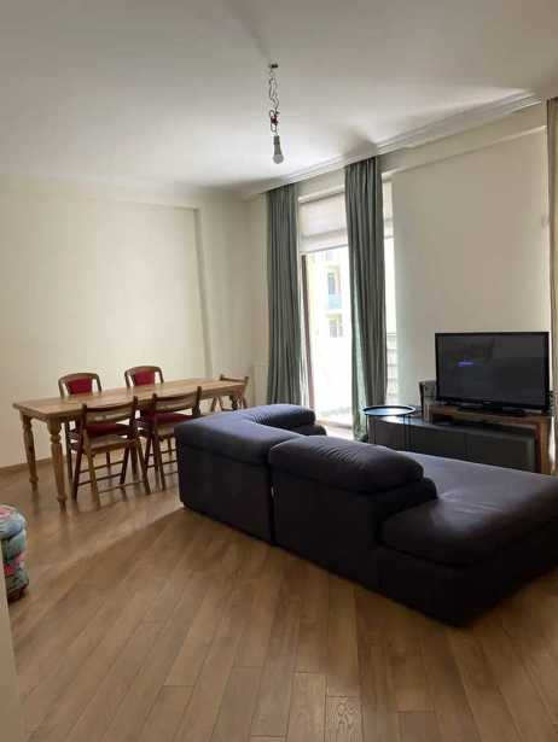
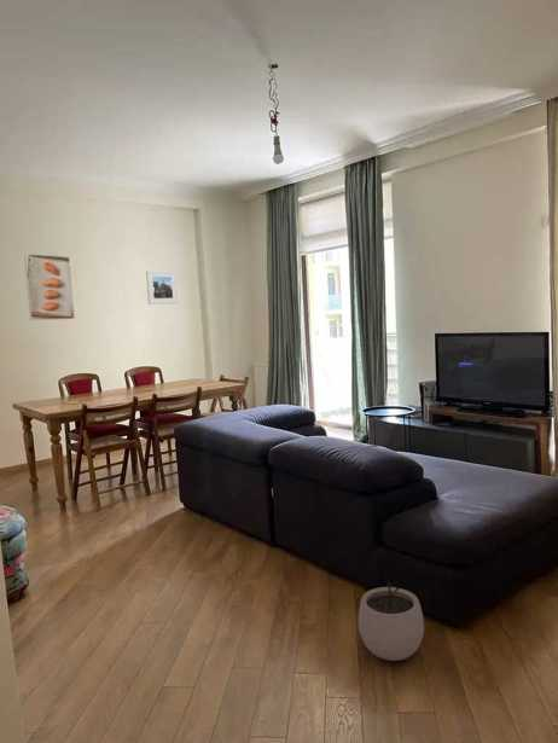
+ plant pot [358,577,425,662]
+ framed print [145,269,180,306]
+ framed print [23,254,76,321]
